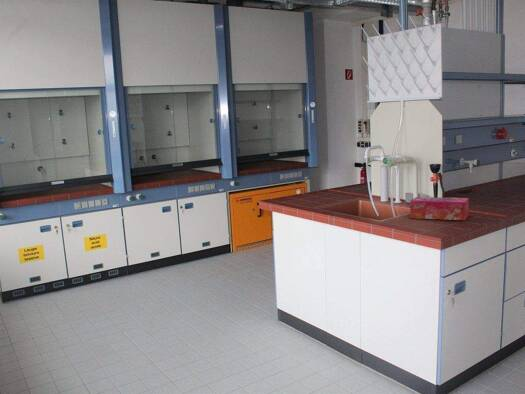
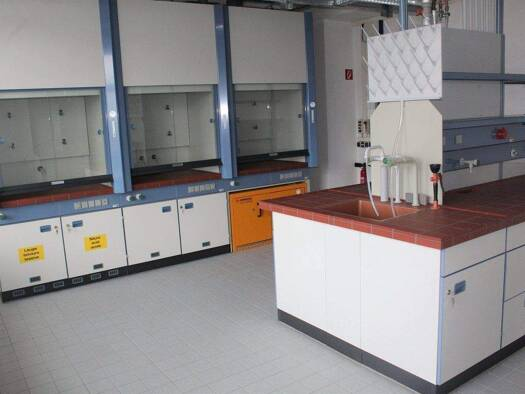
- tissue box [409,196,470,221]
